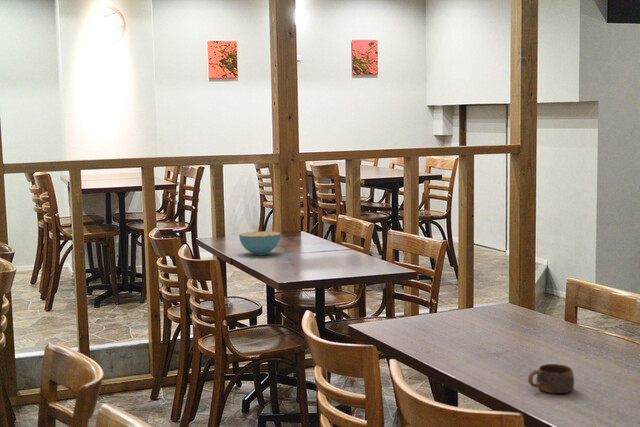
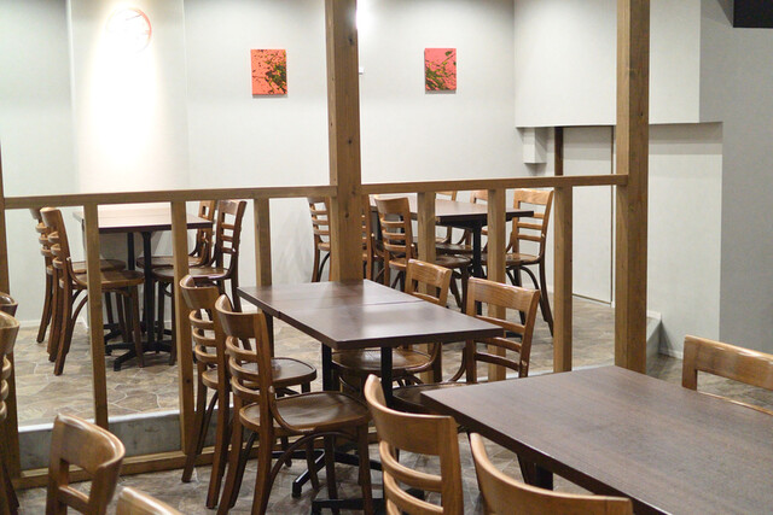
- cup [527,363,575,394]
- cereal bowl [238,230,282,256]
